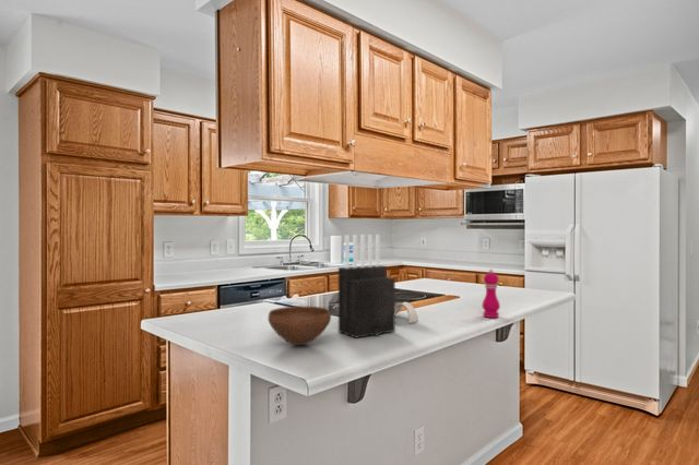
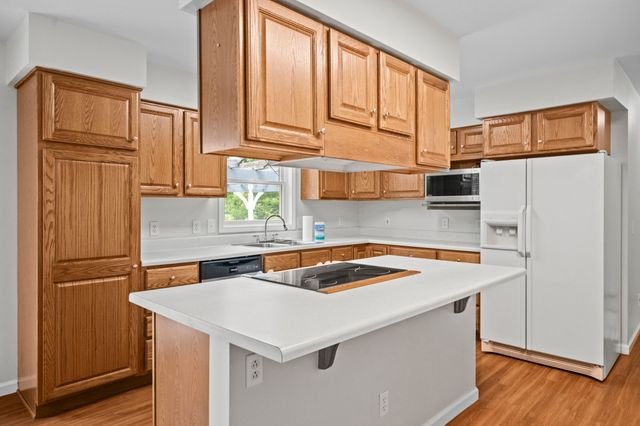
- bowl [268,306,332,346]
- pepper mill [481,269,501,319]
- spoon rest [395,301,419,324]
- knife block [337,234,396,339]
